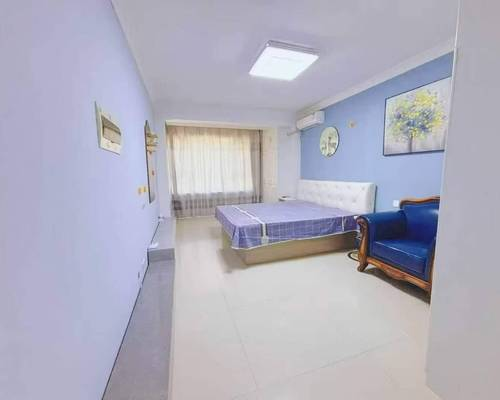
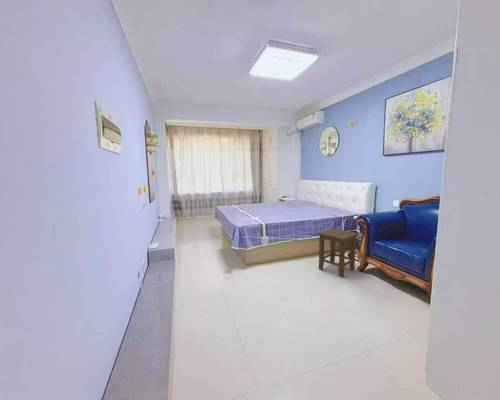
+ stool [317,227,359,278]
